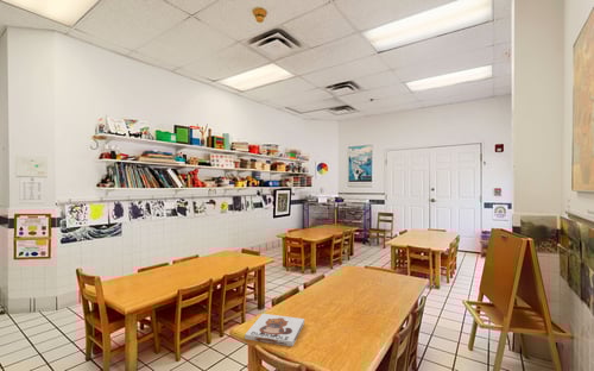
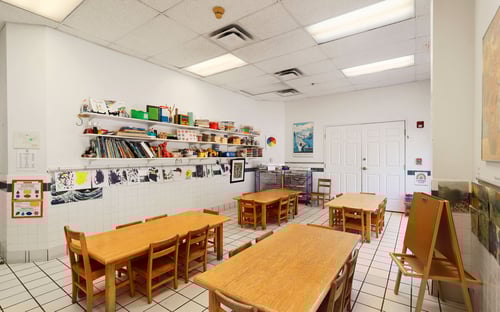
- board game [244,313,305,347]
